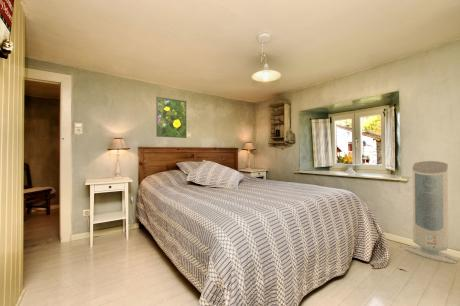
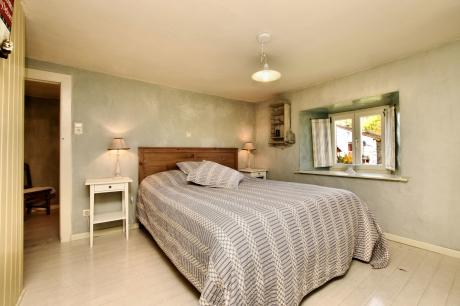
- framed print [155,96,187,139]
- air purifier [404,160,459,265]
